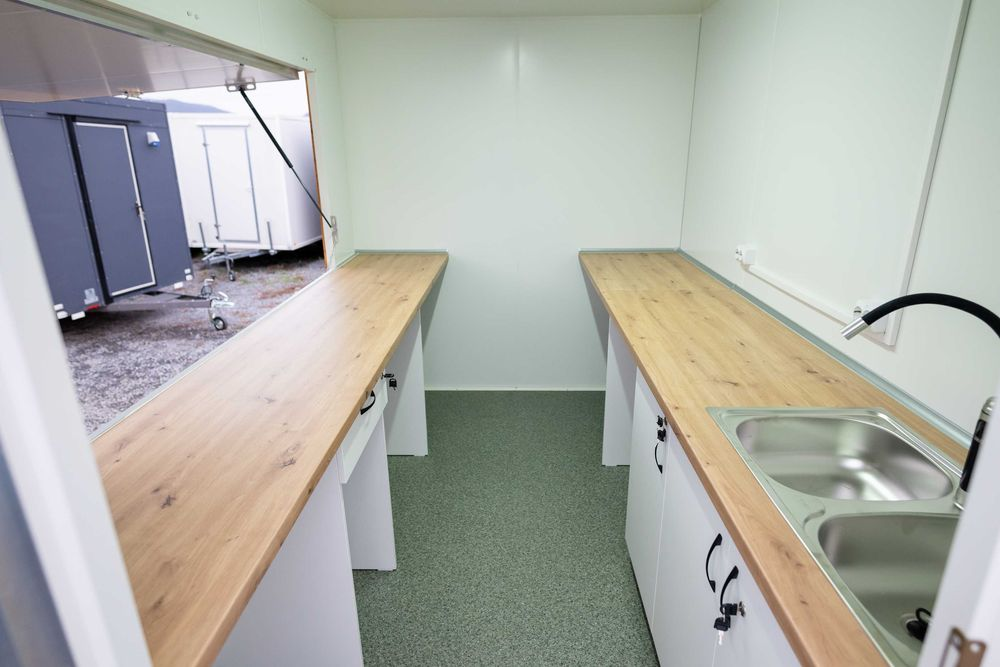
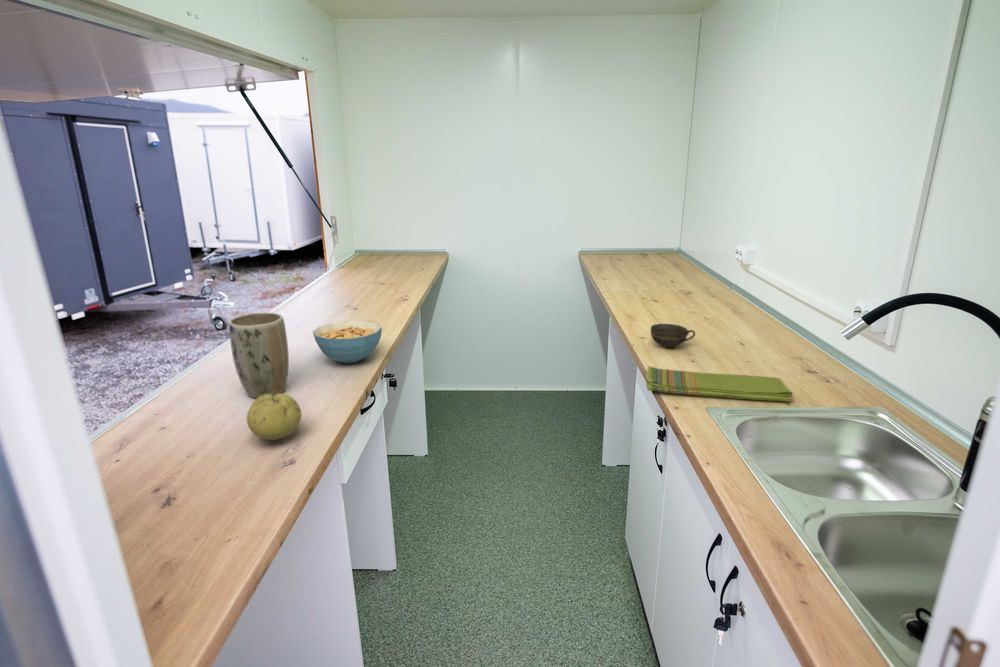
+ cereal bowl [312,320,383,364]
+ dish towel [645,365,794,402]
+ cup [650,323,696,349]
+ plant pot [228,311,290,399]
+ fruit [246,393,303,441]
